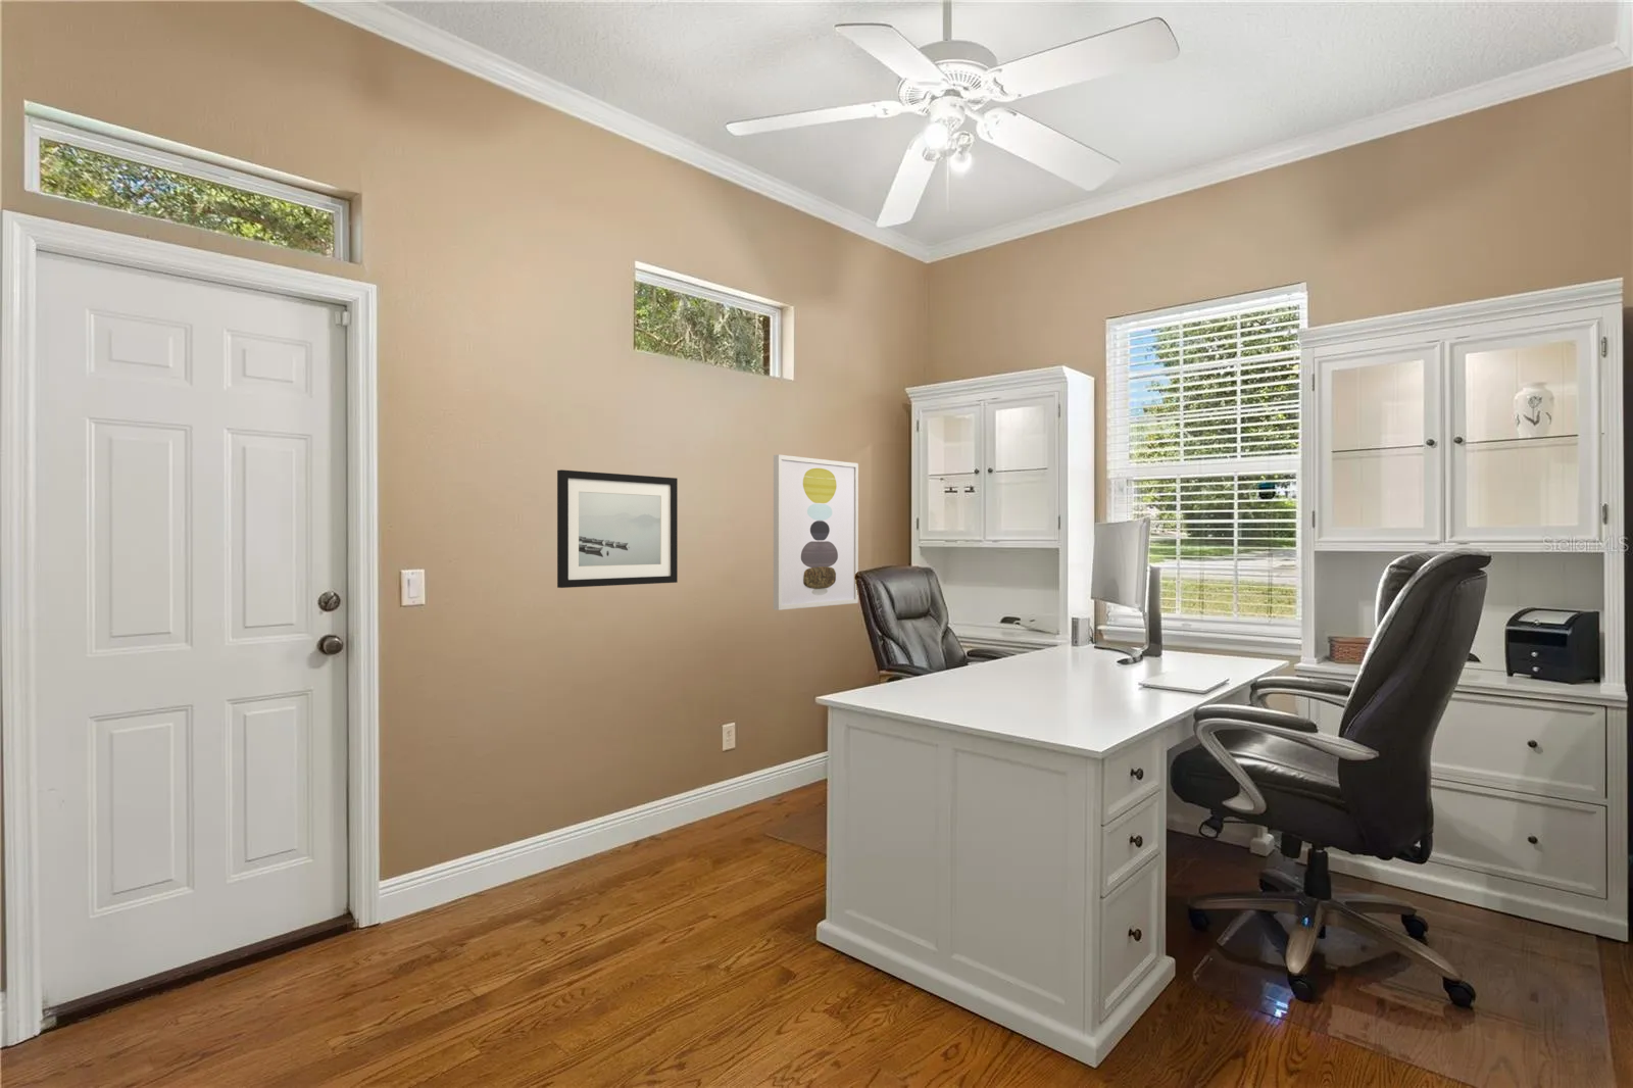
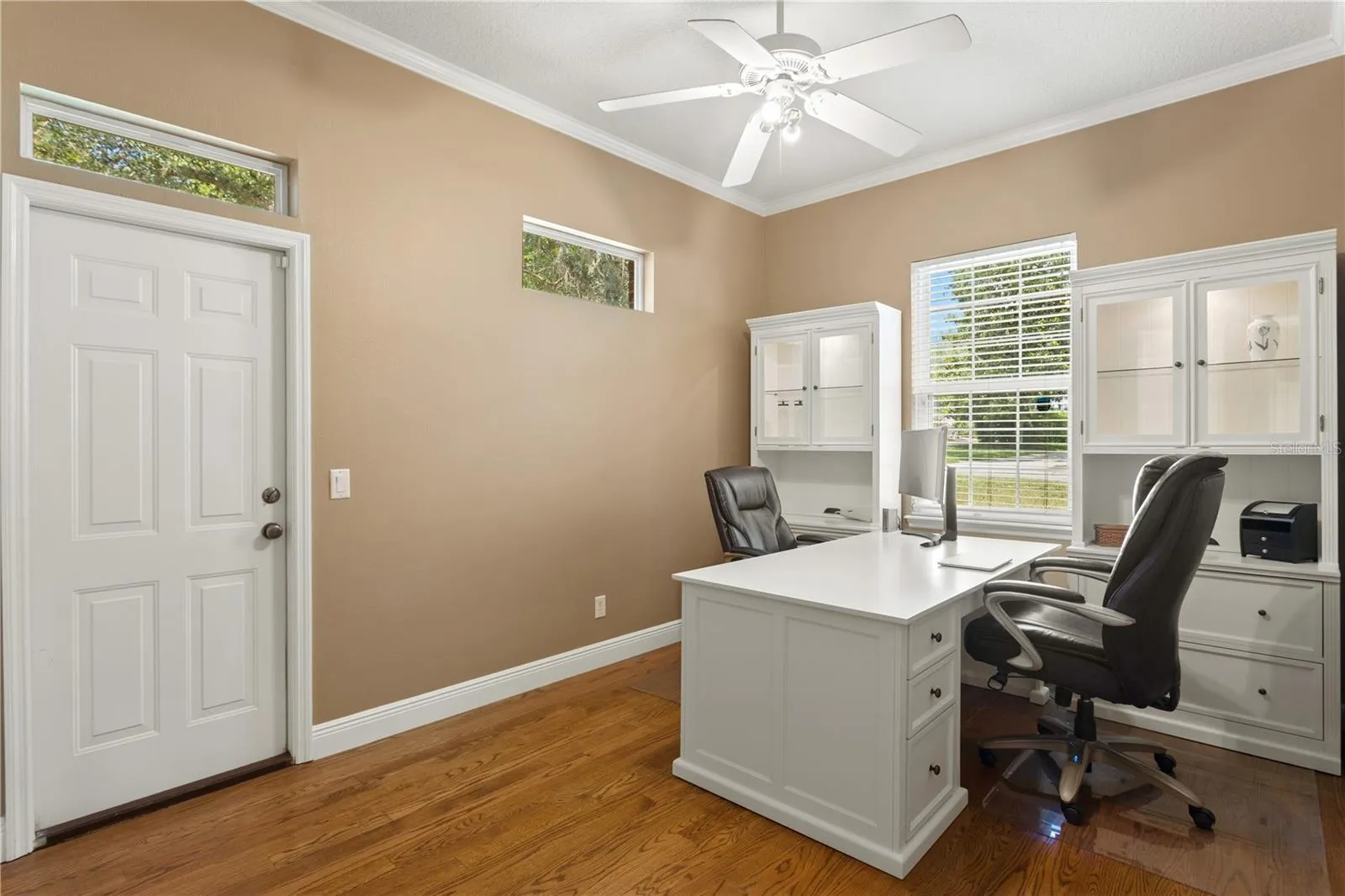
- wall art [772,453,860,611]
- wall art [556,469,679,589]
